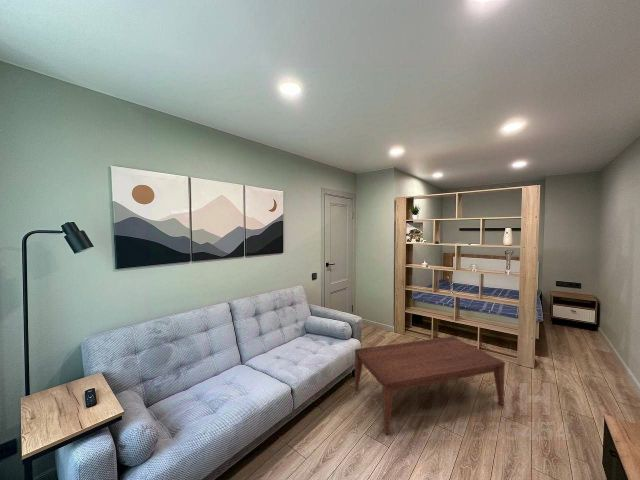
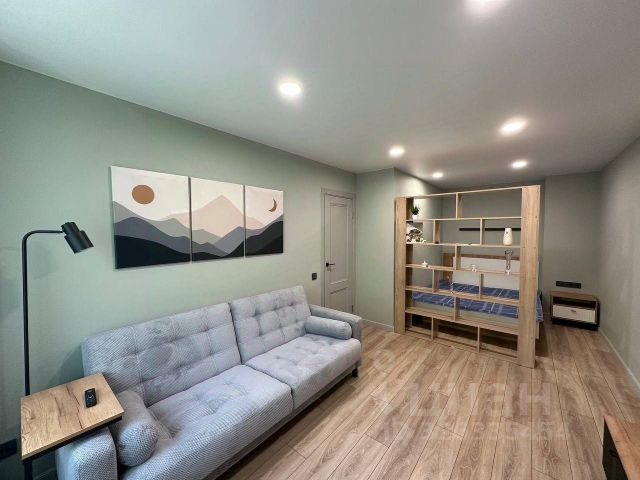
- coffee table [354,336,506,435]
